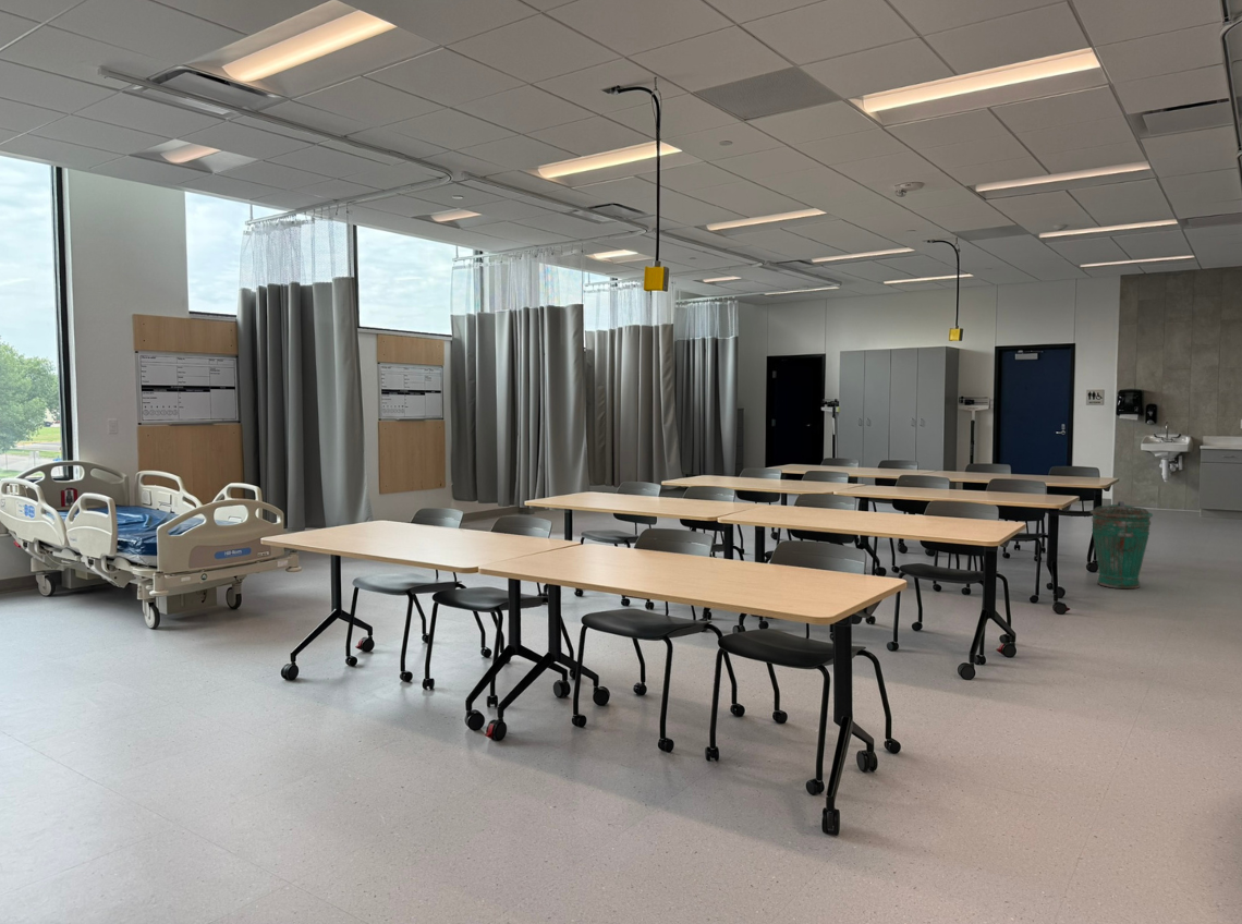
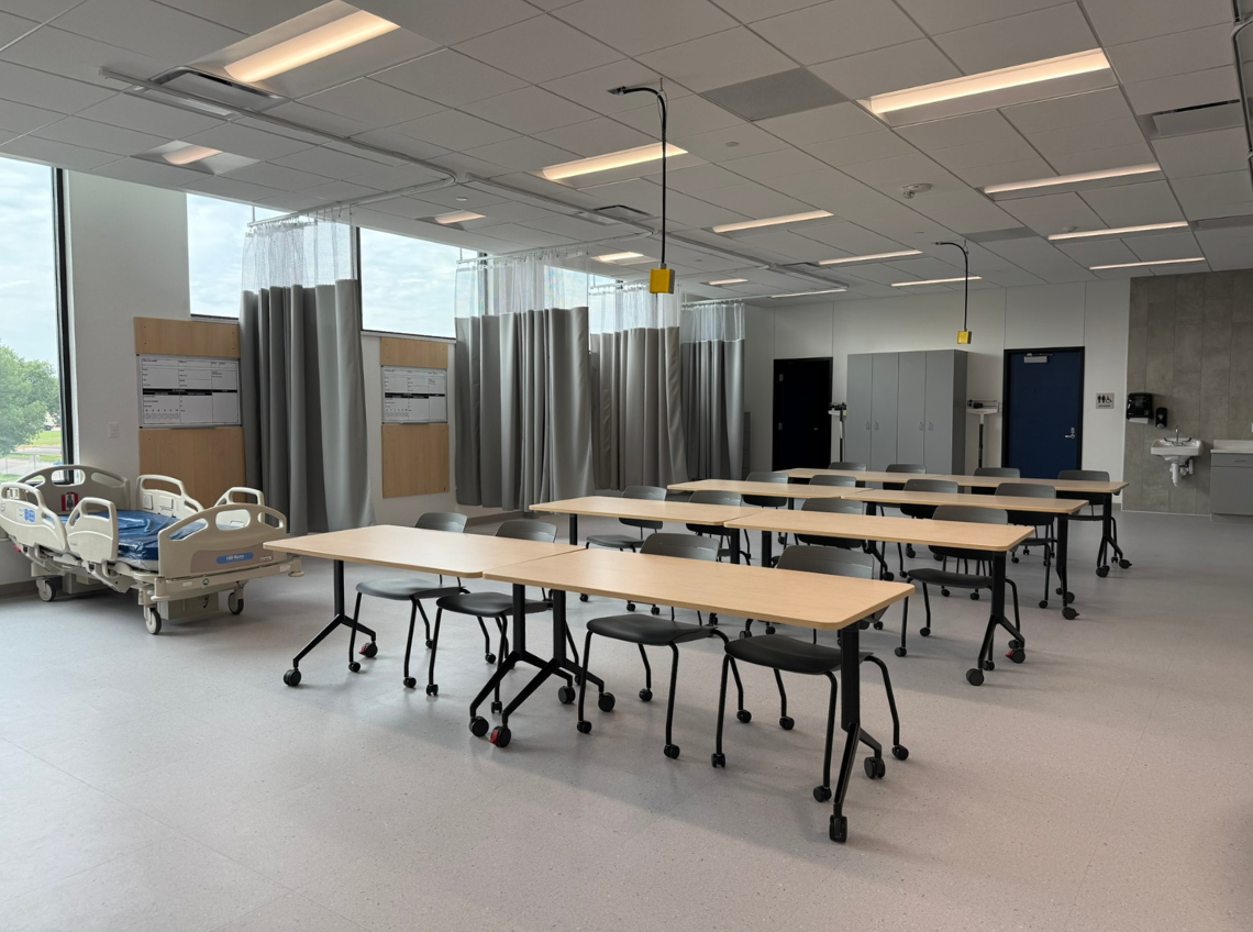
- trash can [1089,500,1154,589]
